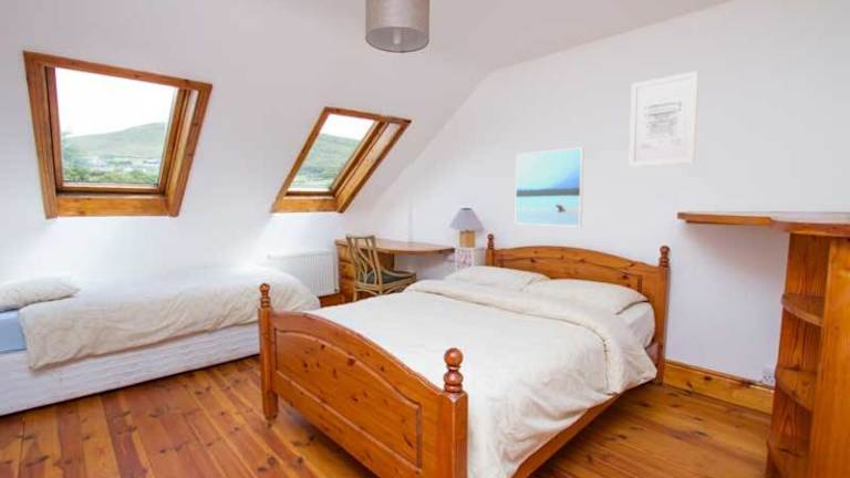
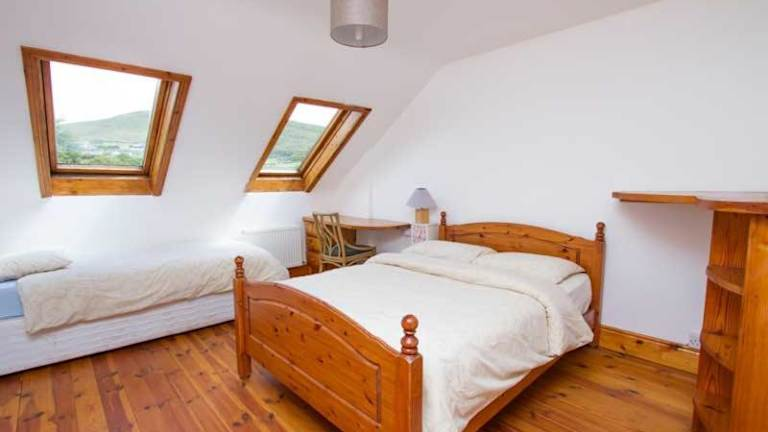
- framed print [514,146,584,228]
- wall art [628,70,699,168]
